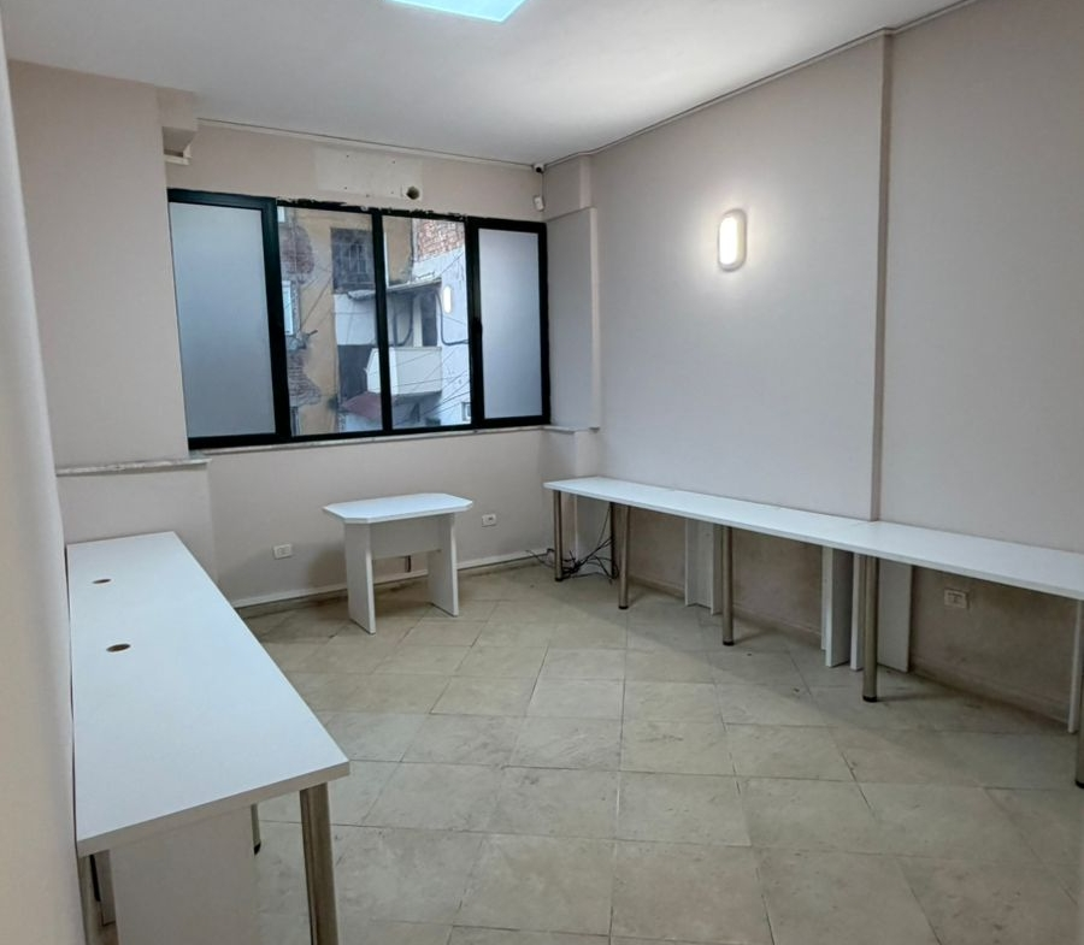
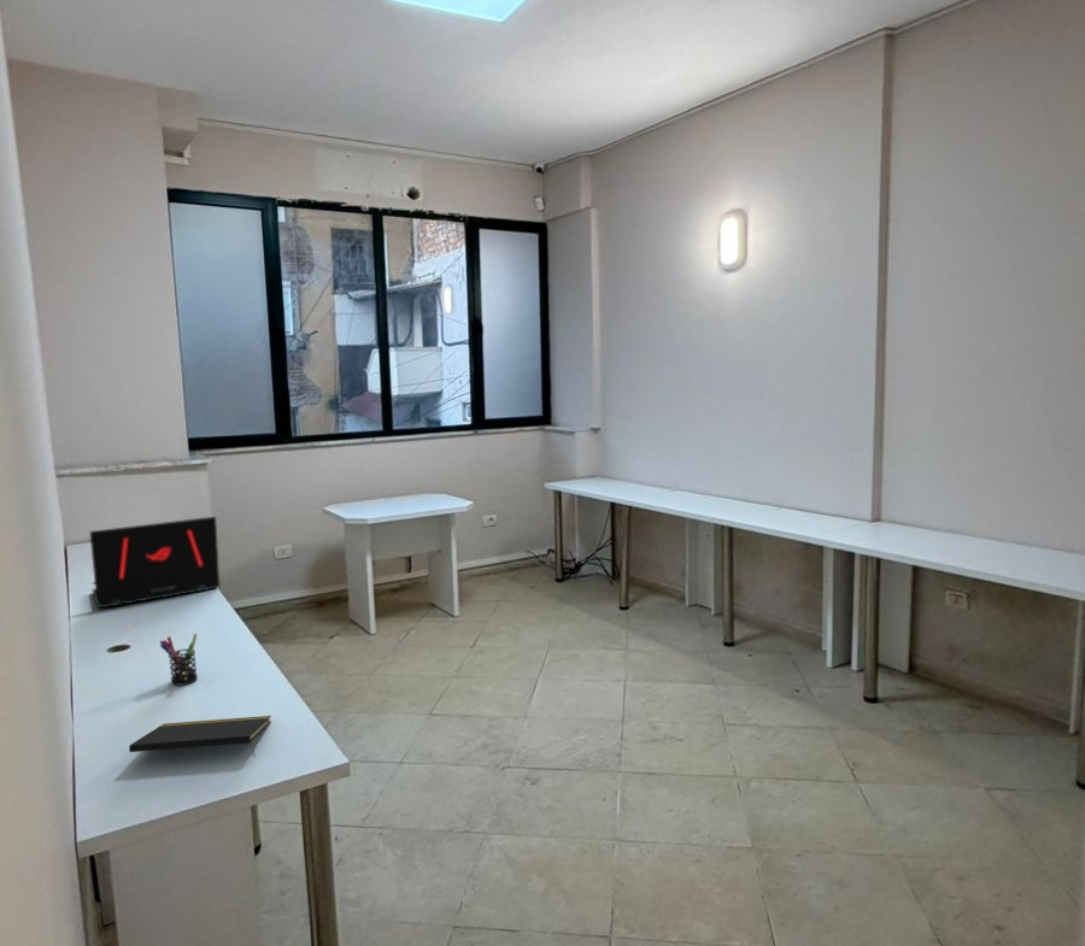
+ laptop [88,516,221,610]
+ pen holder [159,633,199,687]
+ notepad [128,715,272,758]
